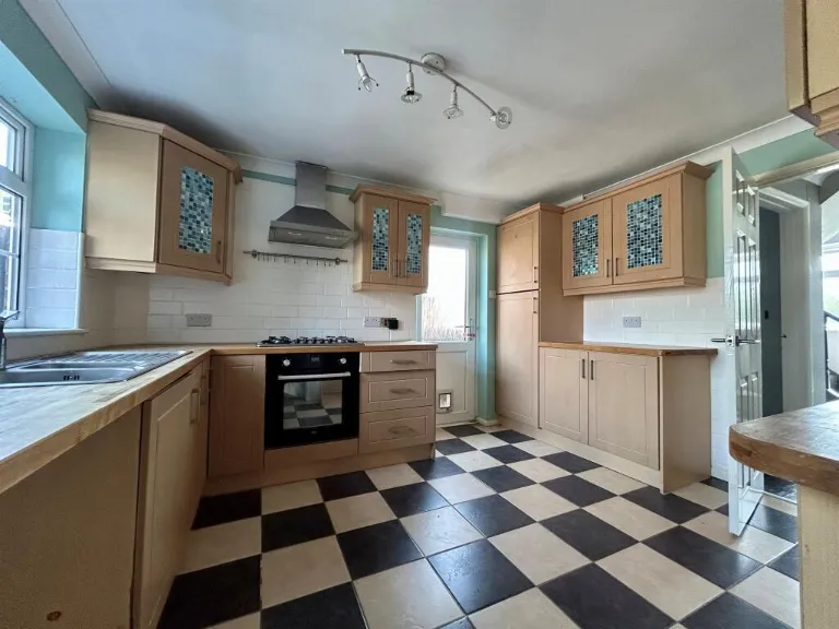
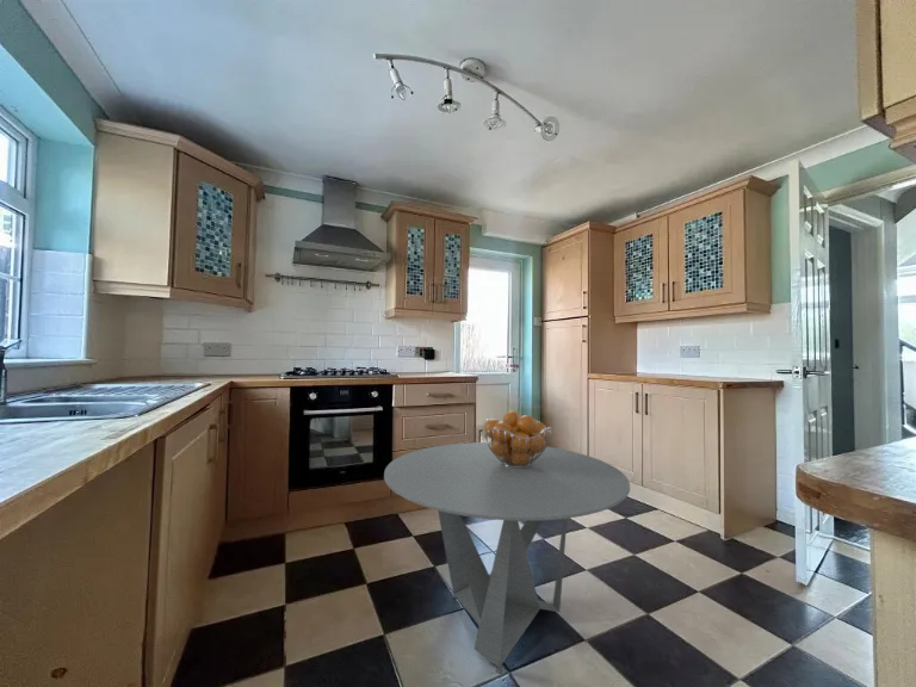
+ fruit basket [482,410,553,469]
+ coffee table [383,441,631,674]
